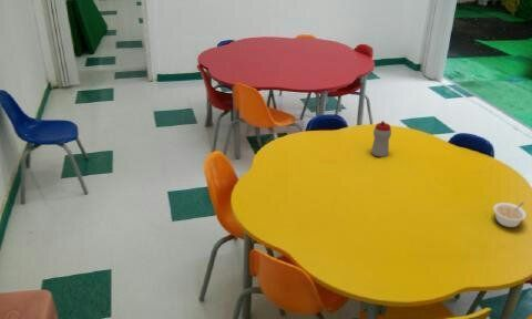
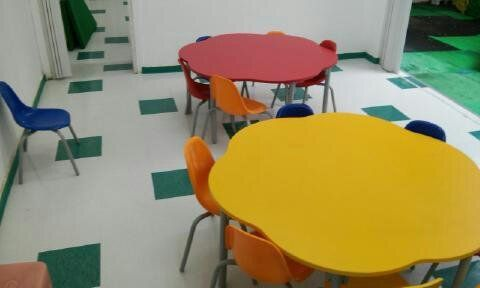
- legume [492,202,528,228]
- sippy cup [370,120,392,158]
